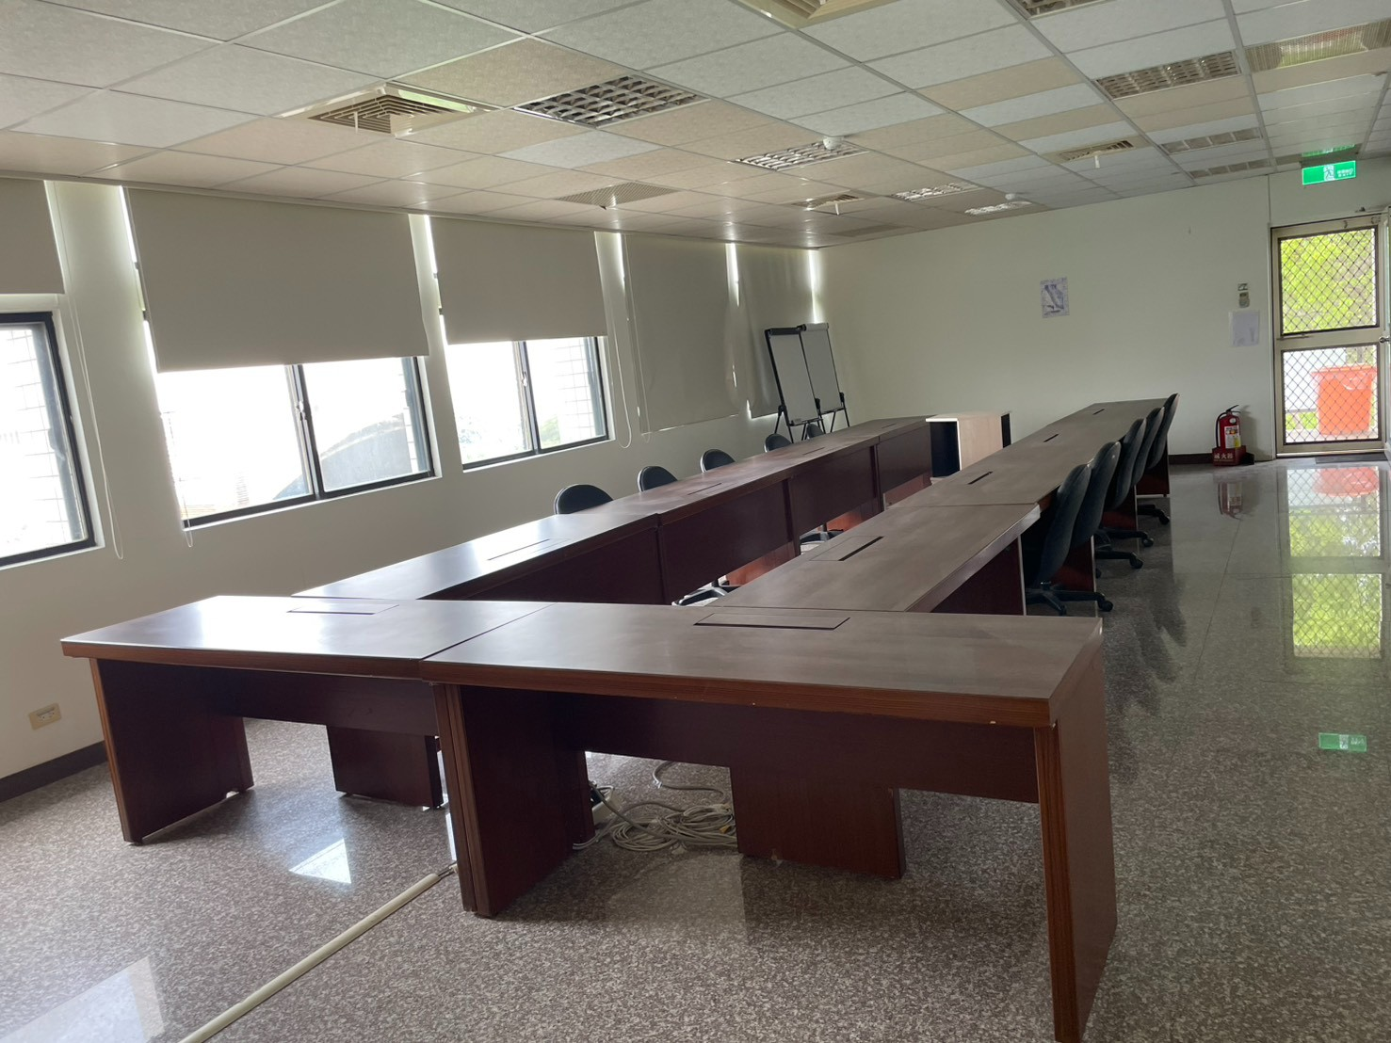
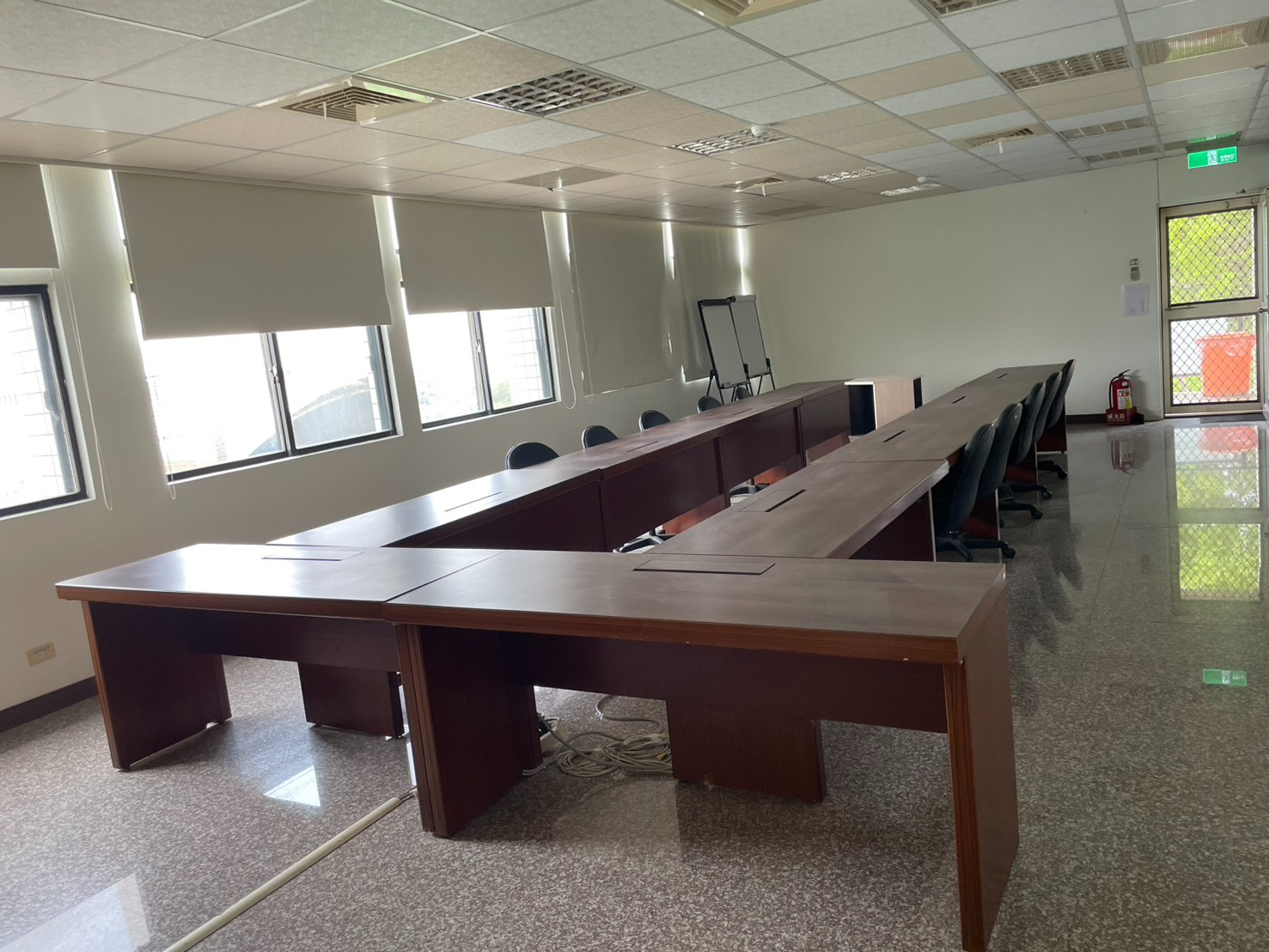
- wall art [1039,276,1070,319]
